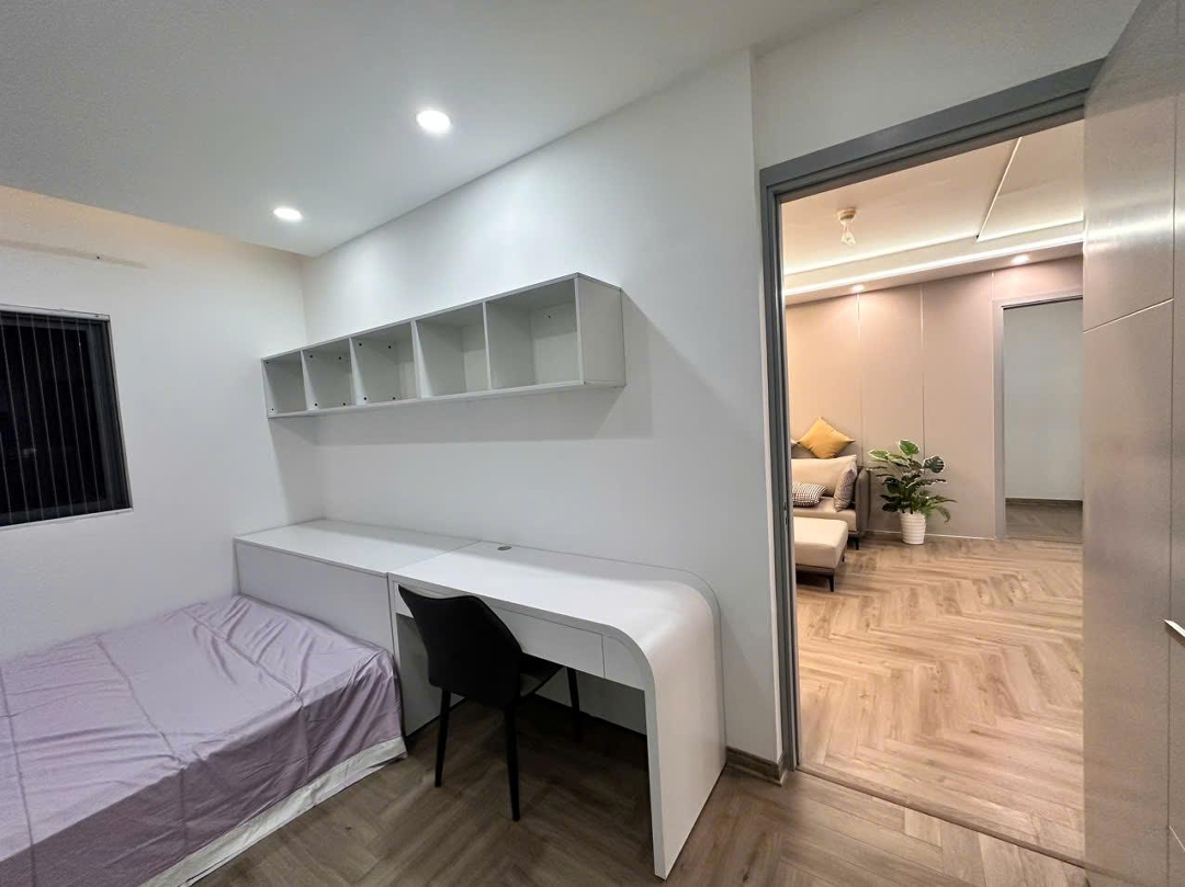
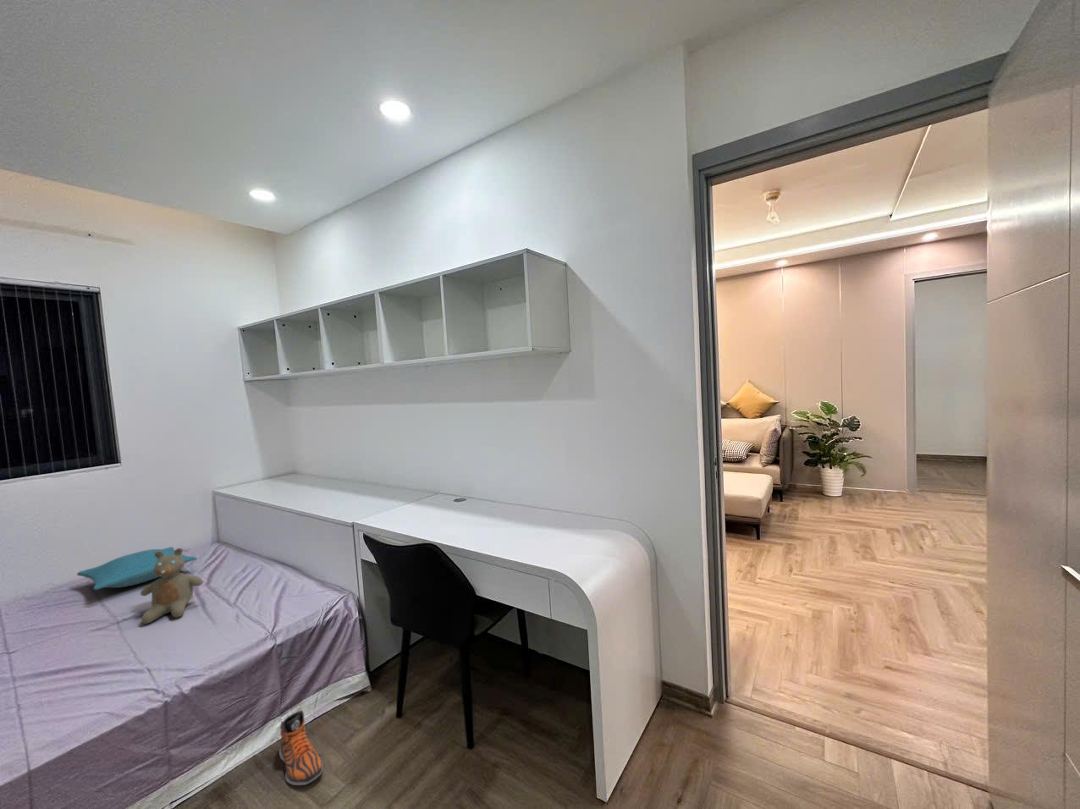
+ sneaker [278,709,324,786]
+ pillow [76,546,198,591]
+ teddy bear [140,547,204,625]
